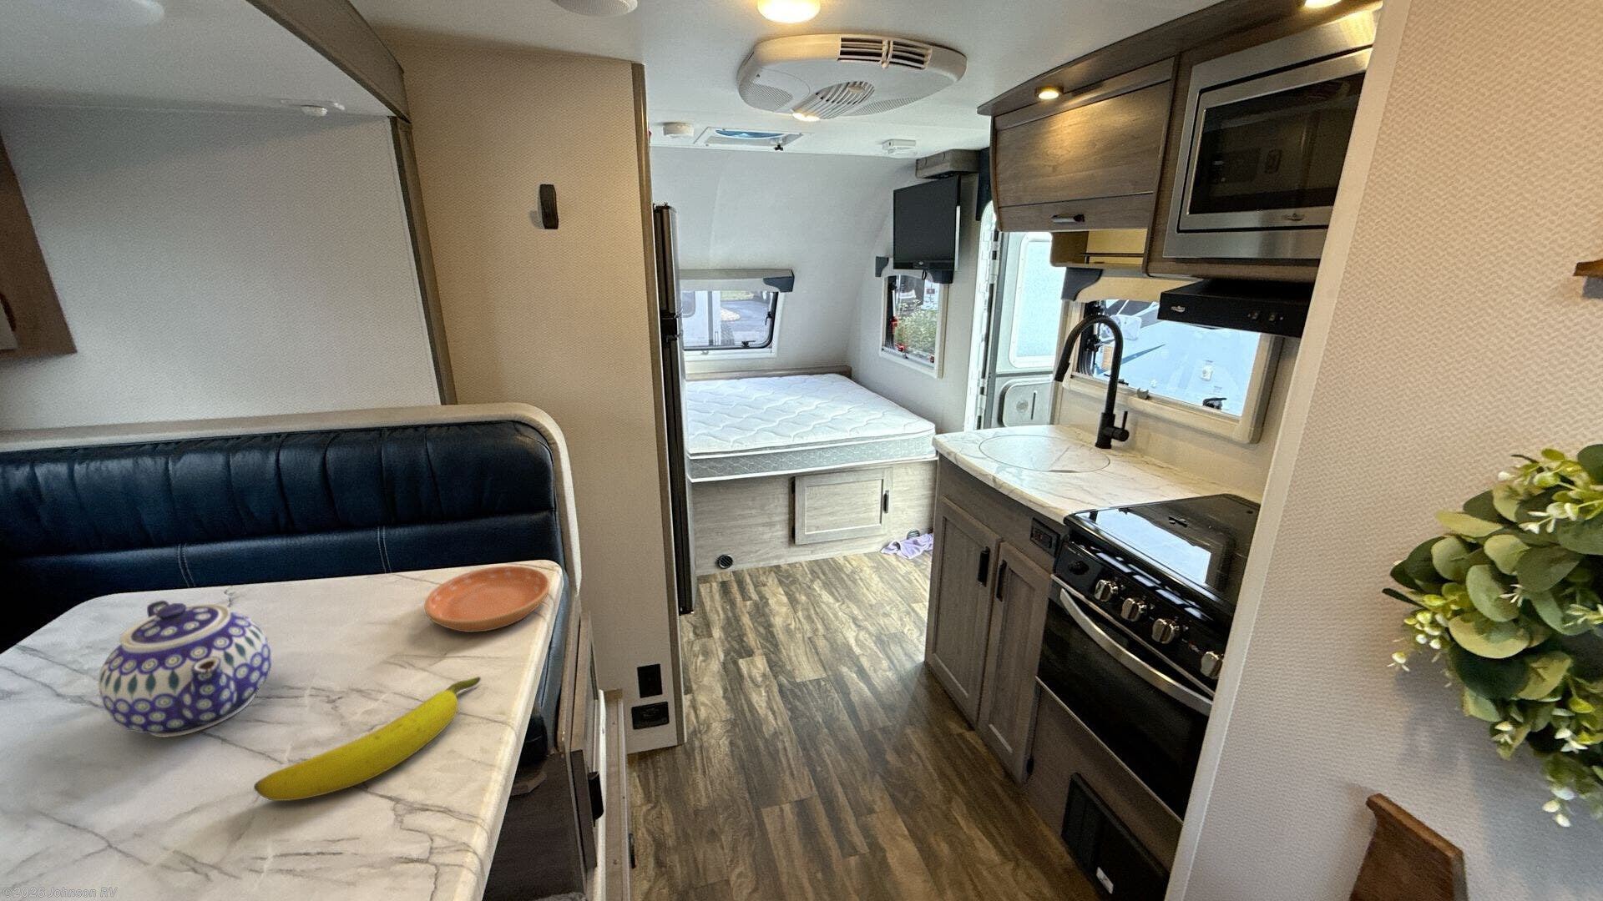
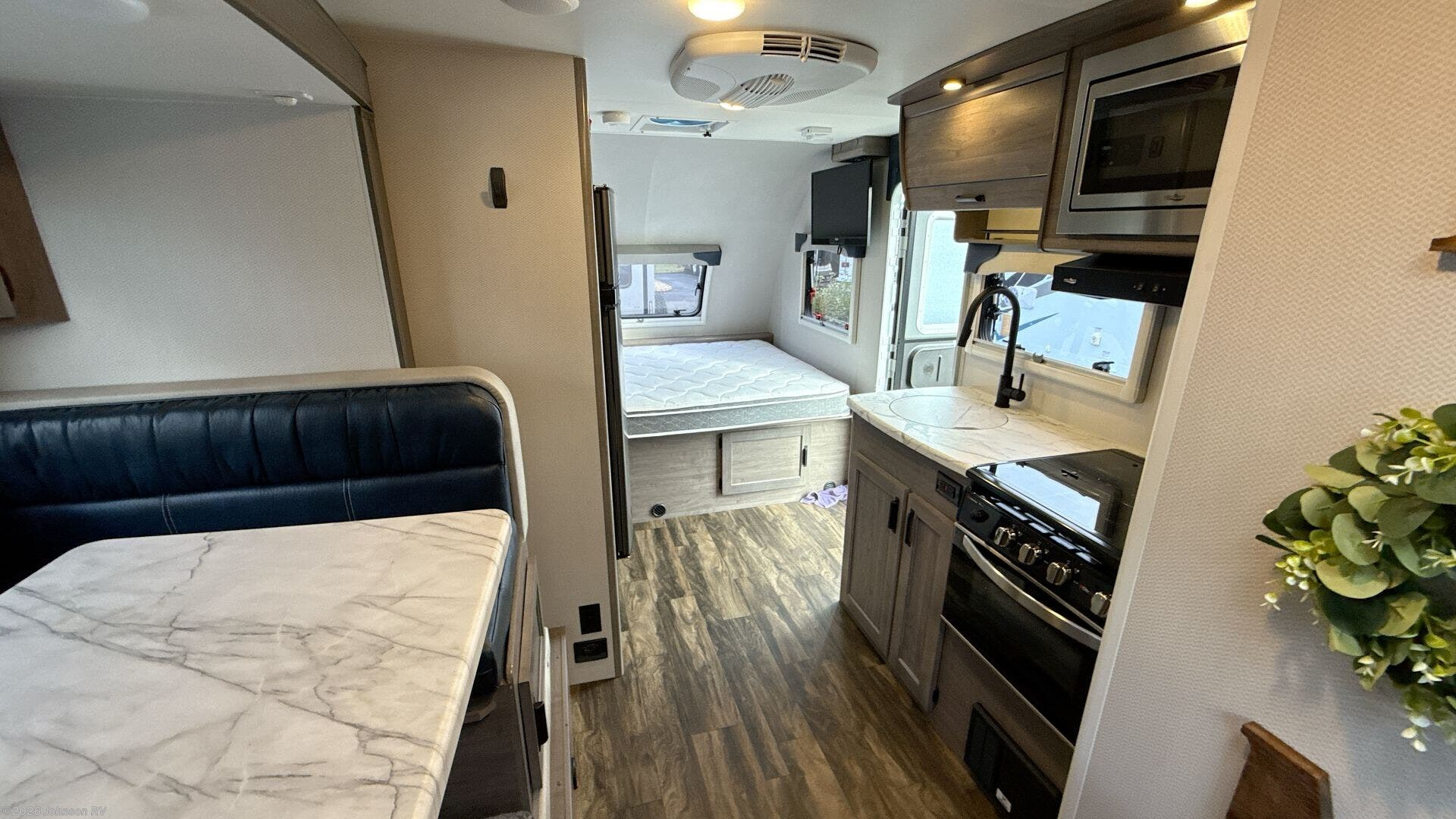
- saucer [423,564,550,634]
- banana [253,675,482,802]
- teapot [98,600,272,738]
